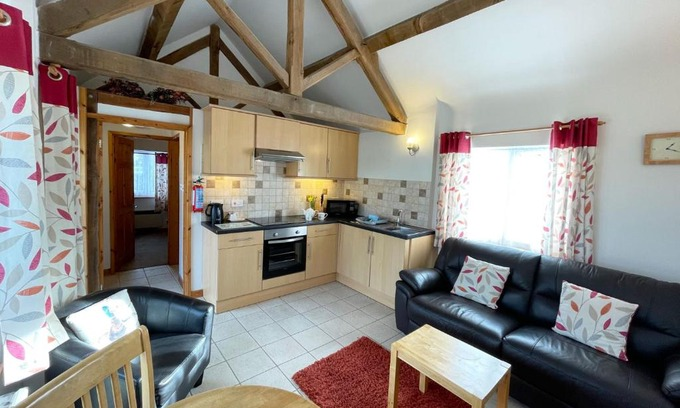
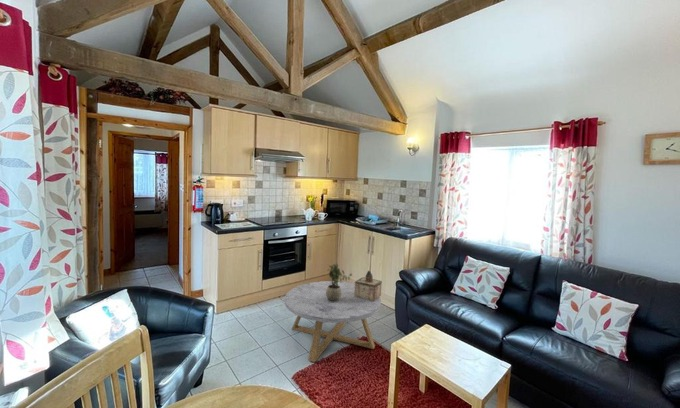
+ coffee table [283,280,382,363]
+ potted plant [326,262,353,302]
+ decorative box [354,270,383,301]
